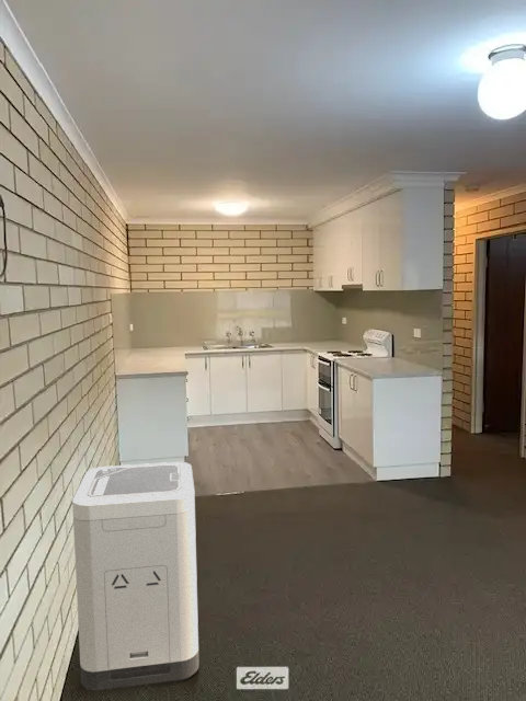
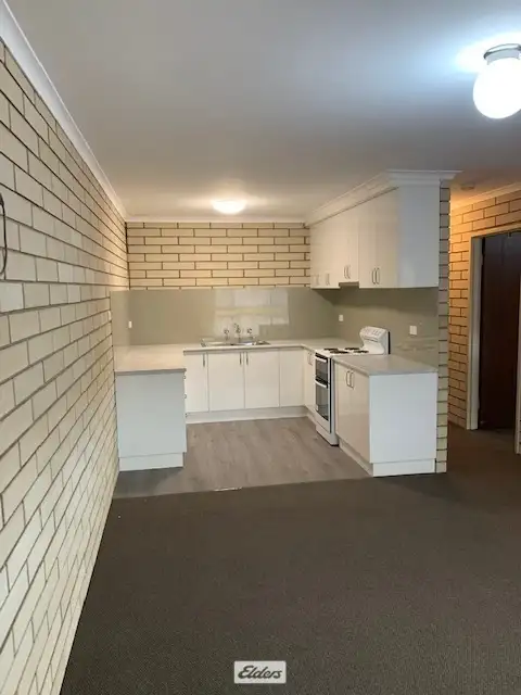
- trash can [71,461,199,692]
